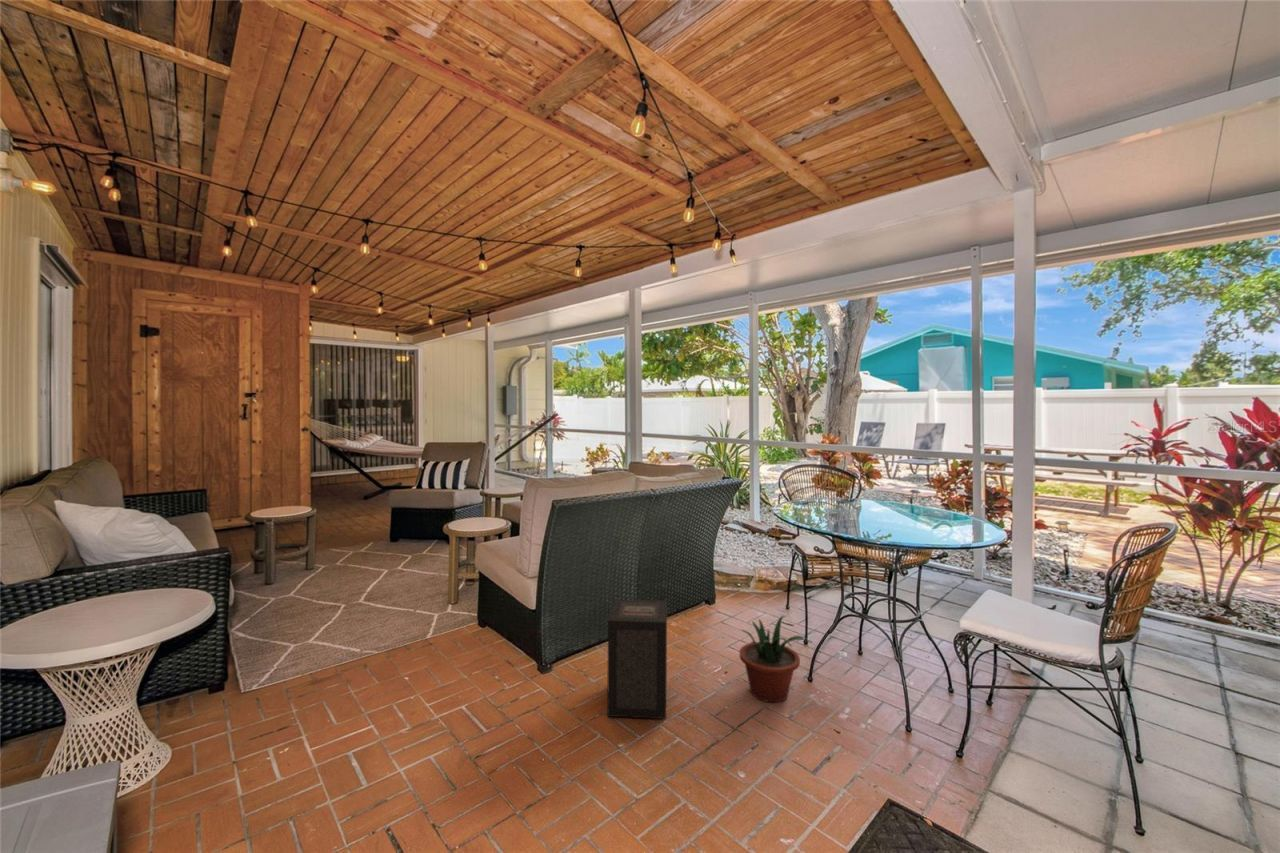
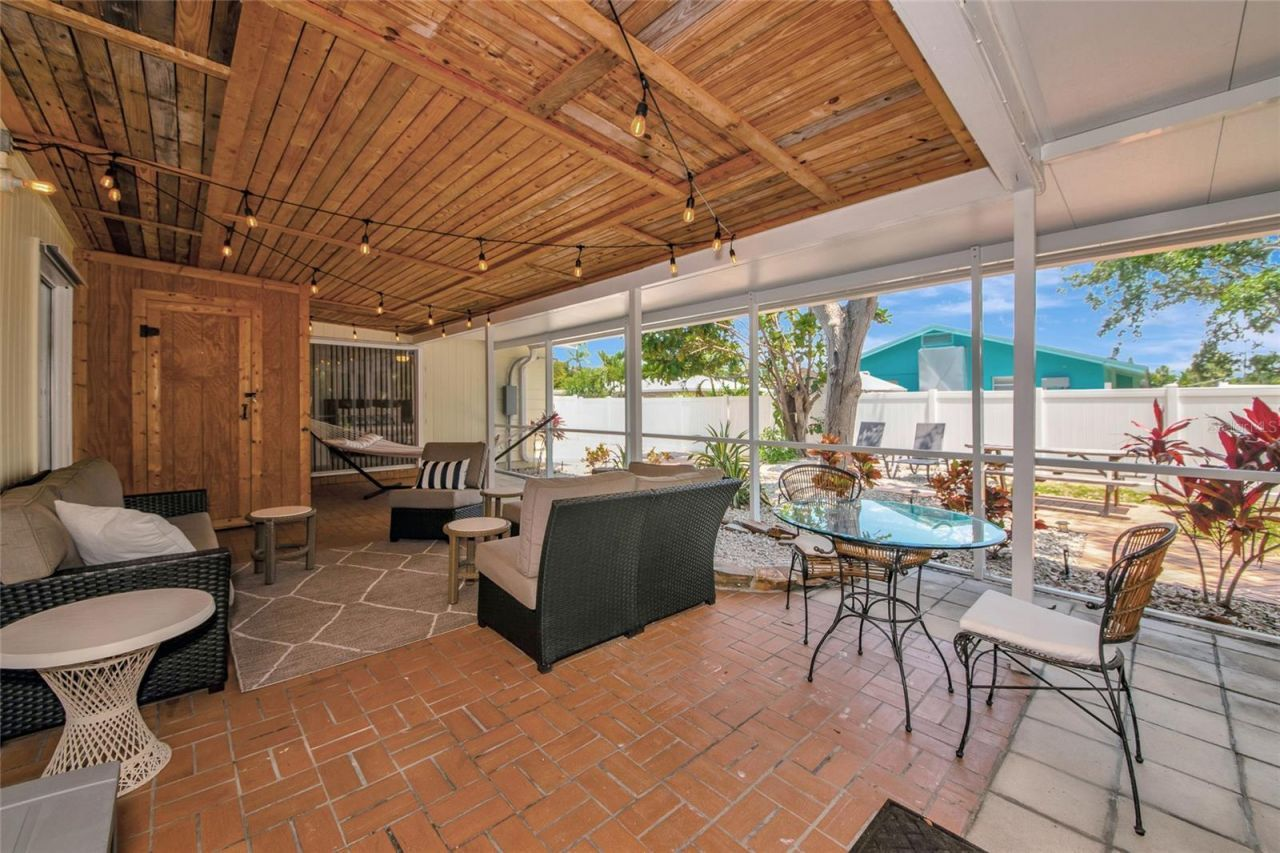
- potted plant [739,614,814,703]
- speaker [606,598,668,720]
